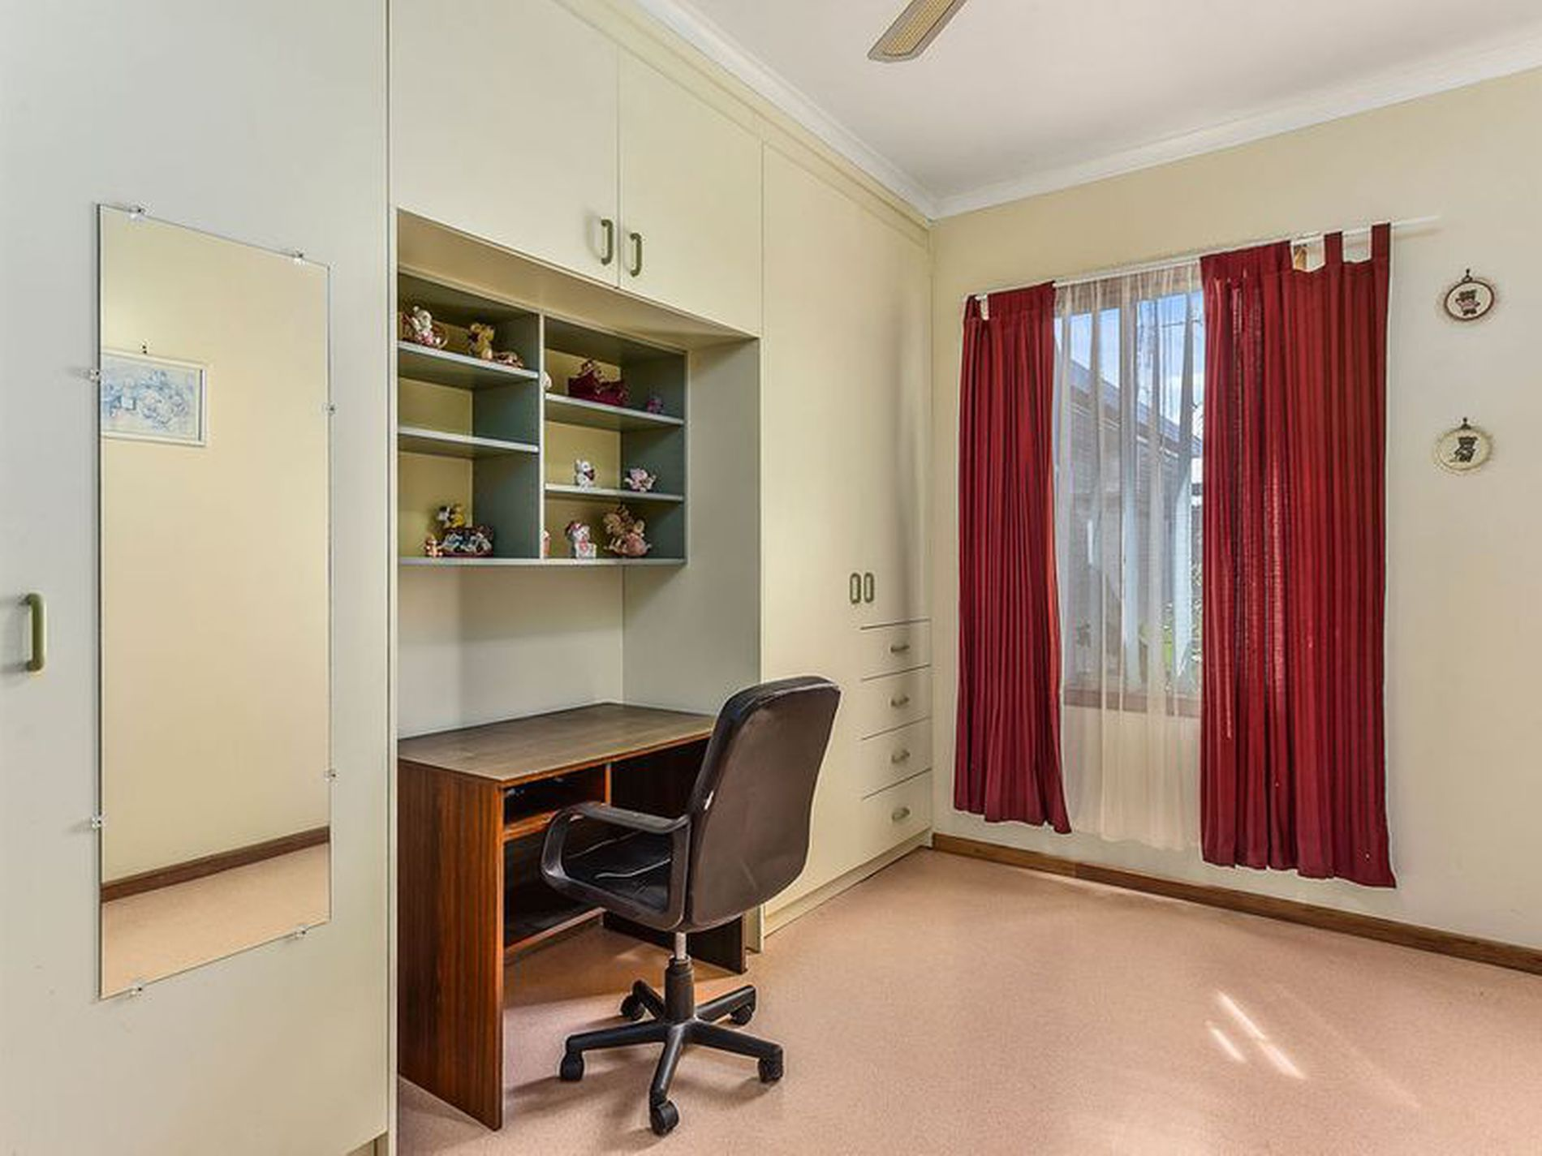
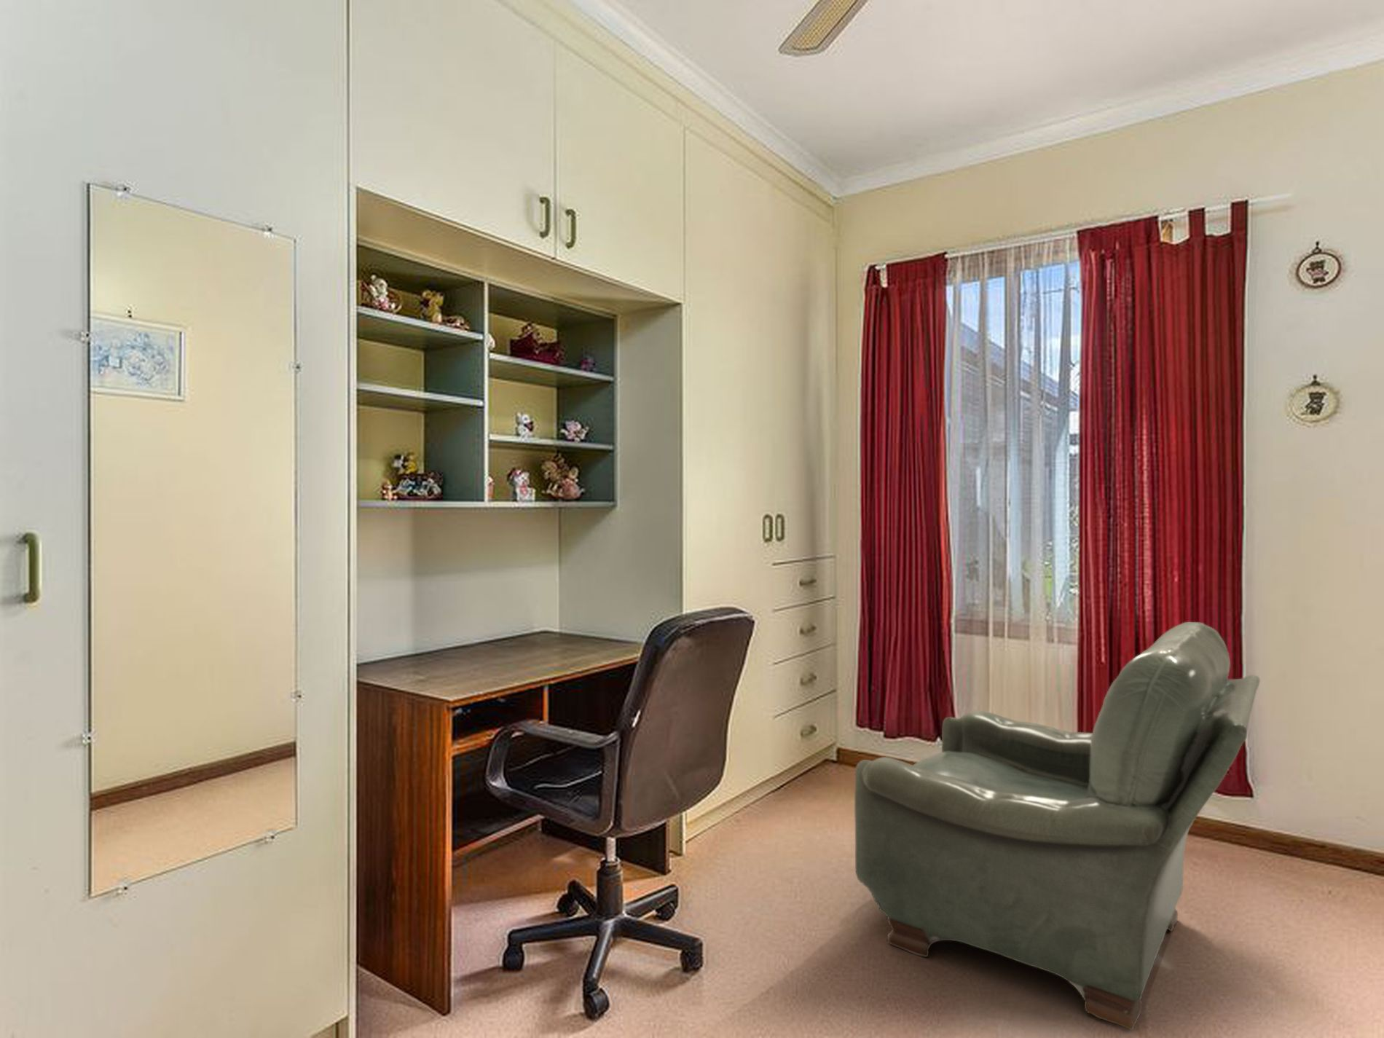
+ armchair [853,621,1261,1030]
